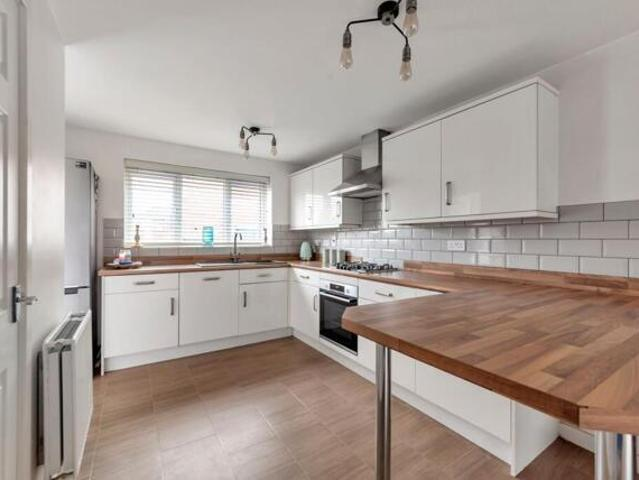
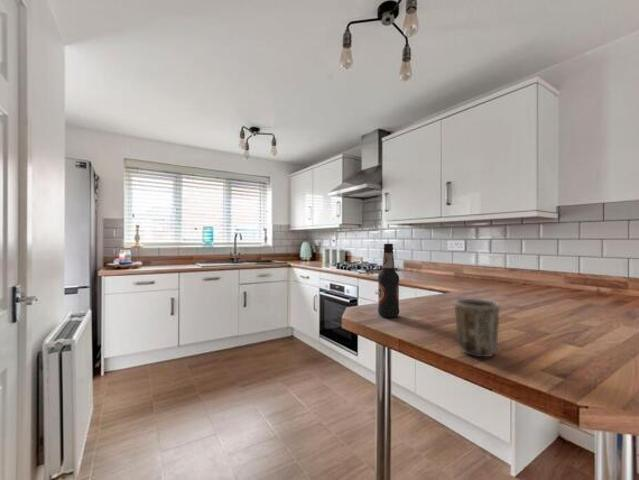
+ bottle [377,243,400,318]
+ mug [453,298,501,358]
